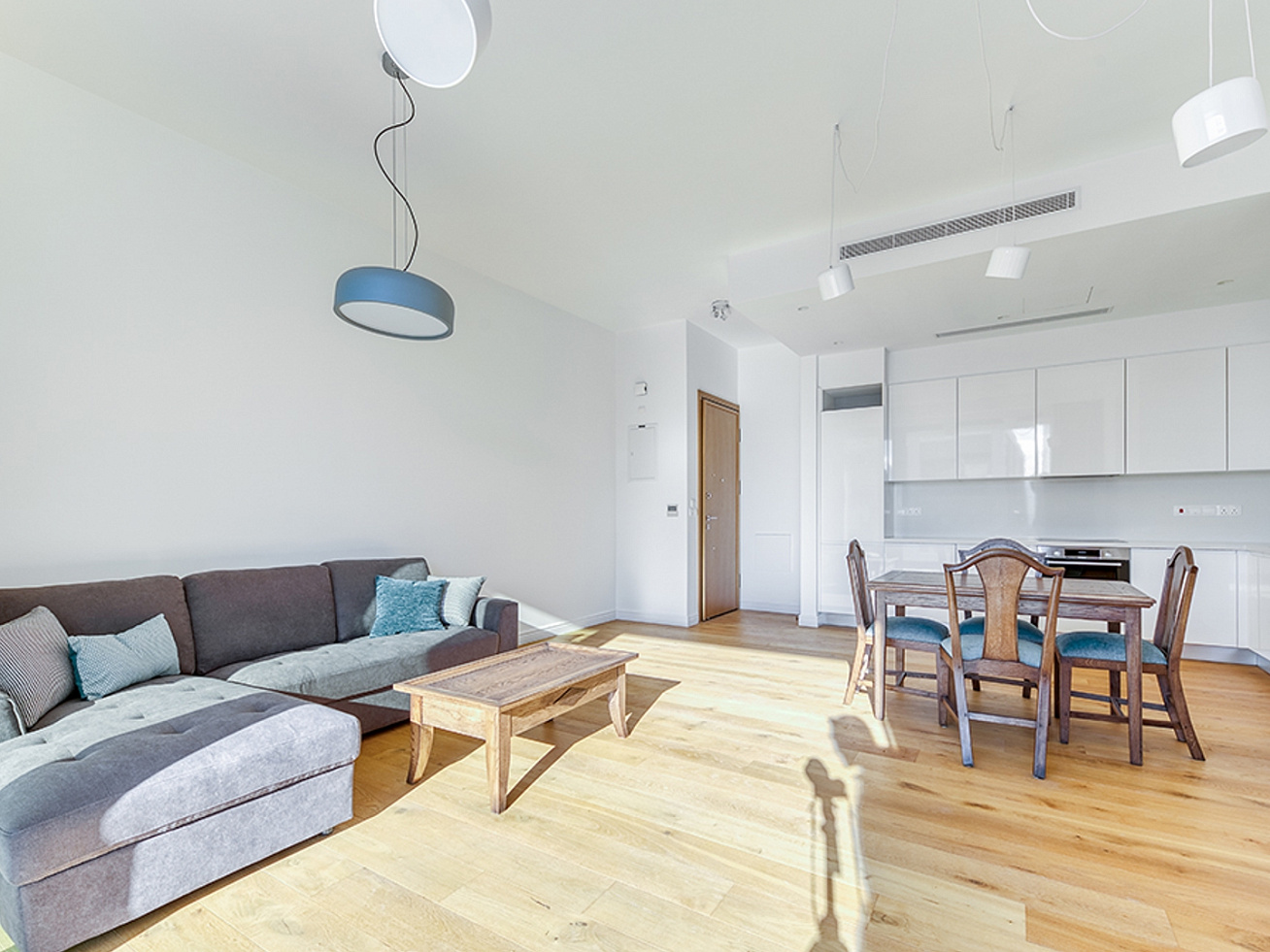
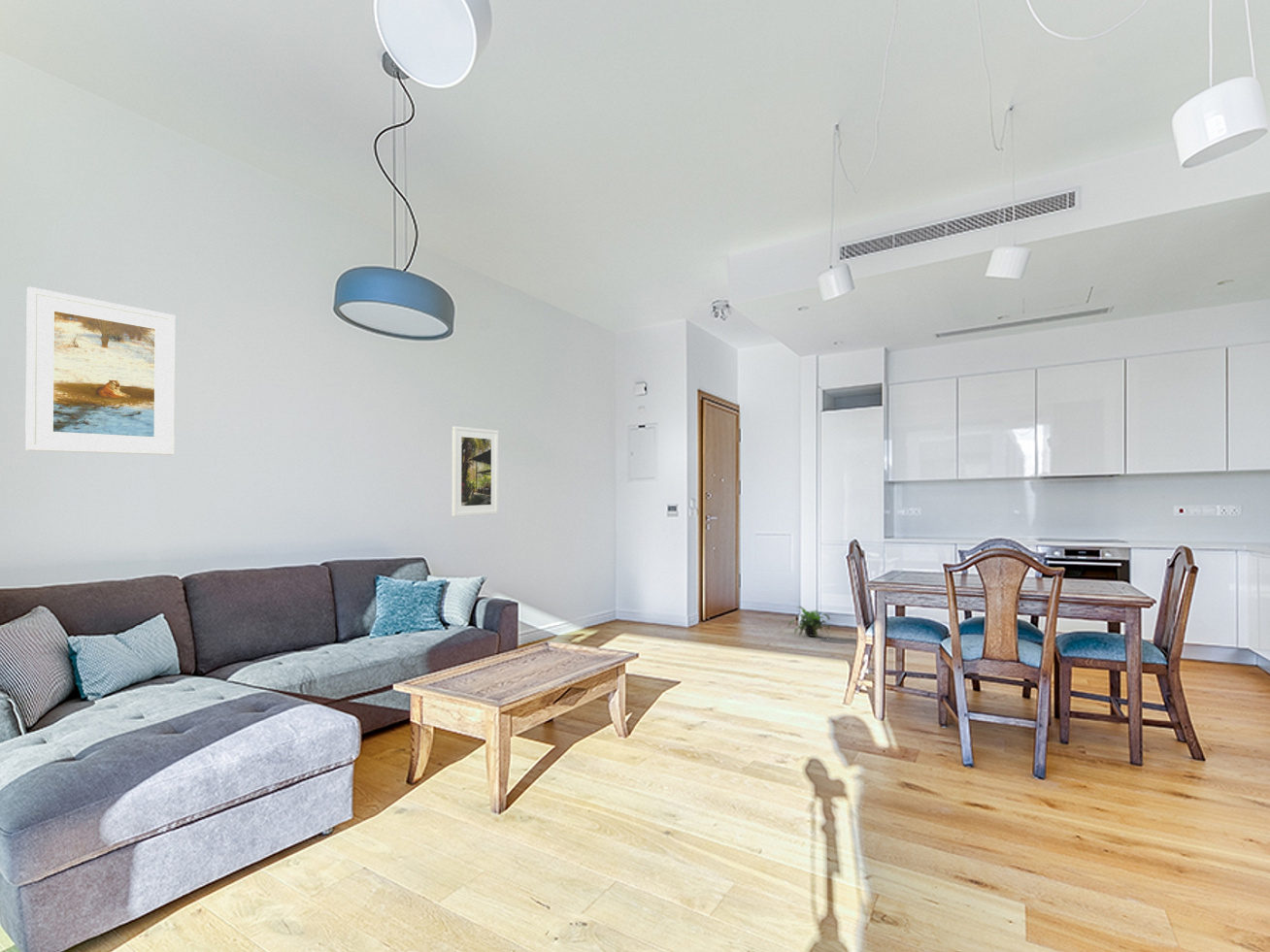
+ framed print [451,425,499,517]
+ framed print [24,286,176,456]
+ potted plant [787,605,831,638]
